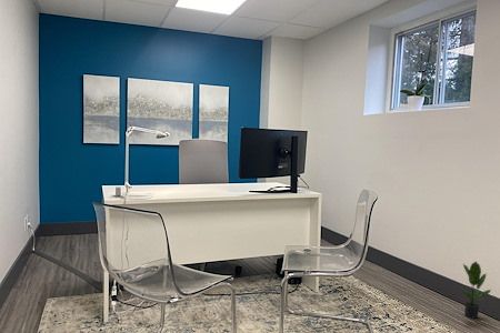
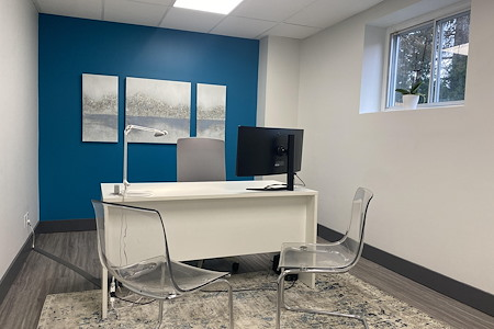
- potted plant [460,260,492,320]
